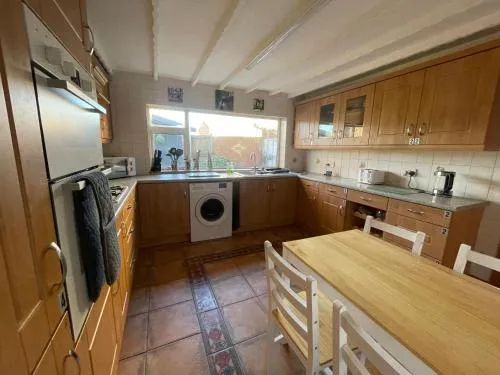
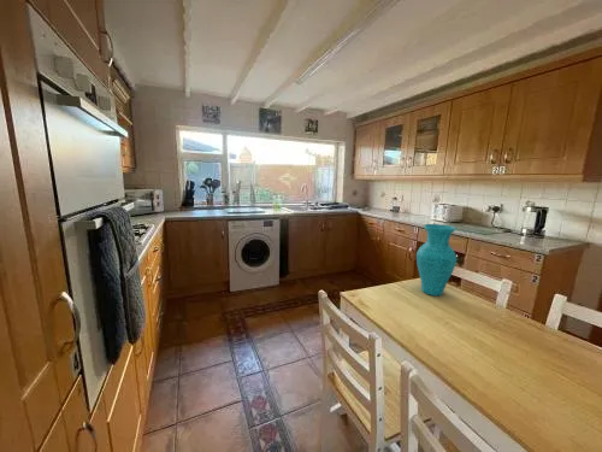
+ vase [415,223,458,297]
